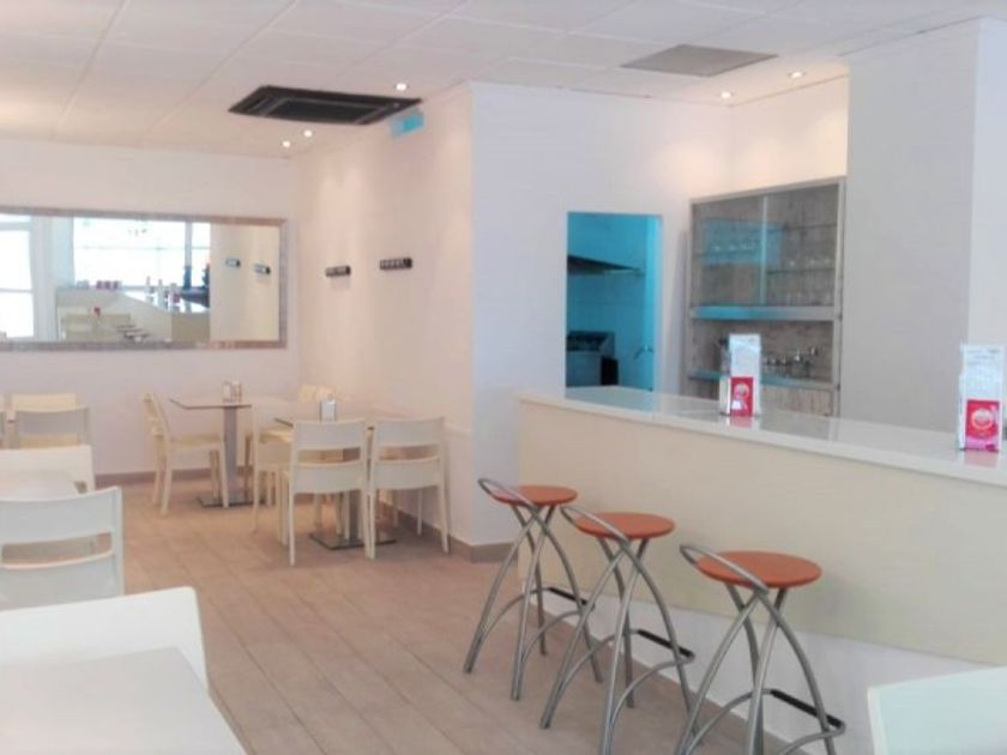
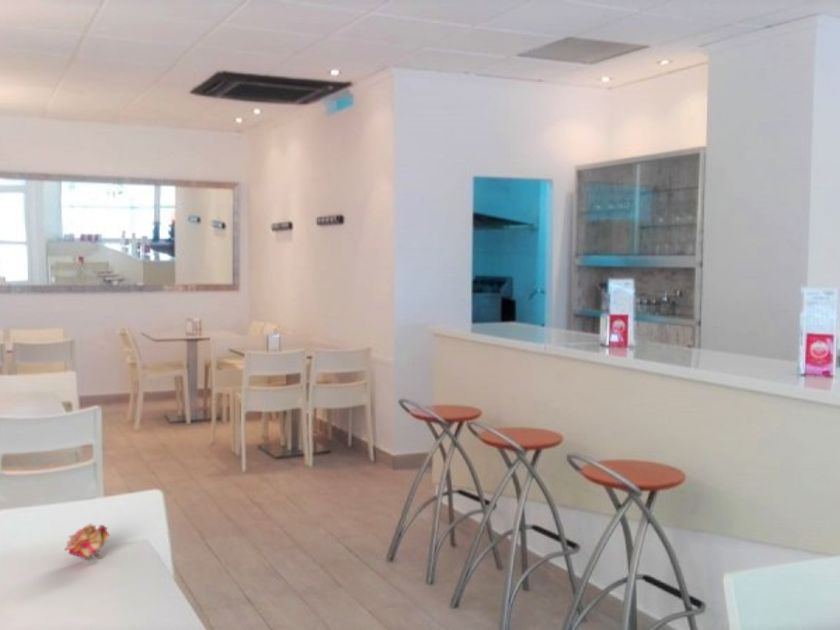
+ flower [64,522,110,563]
